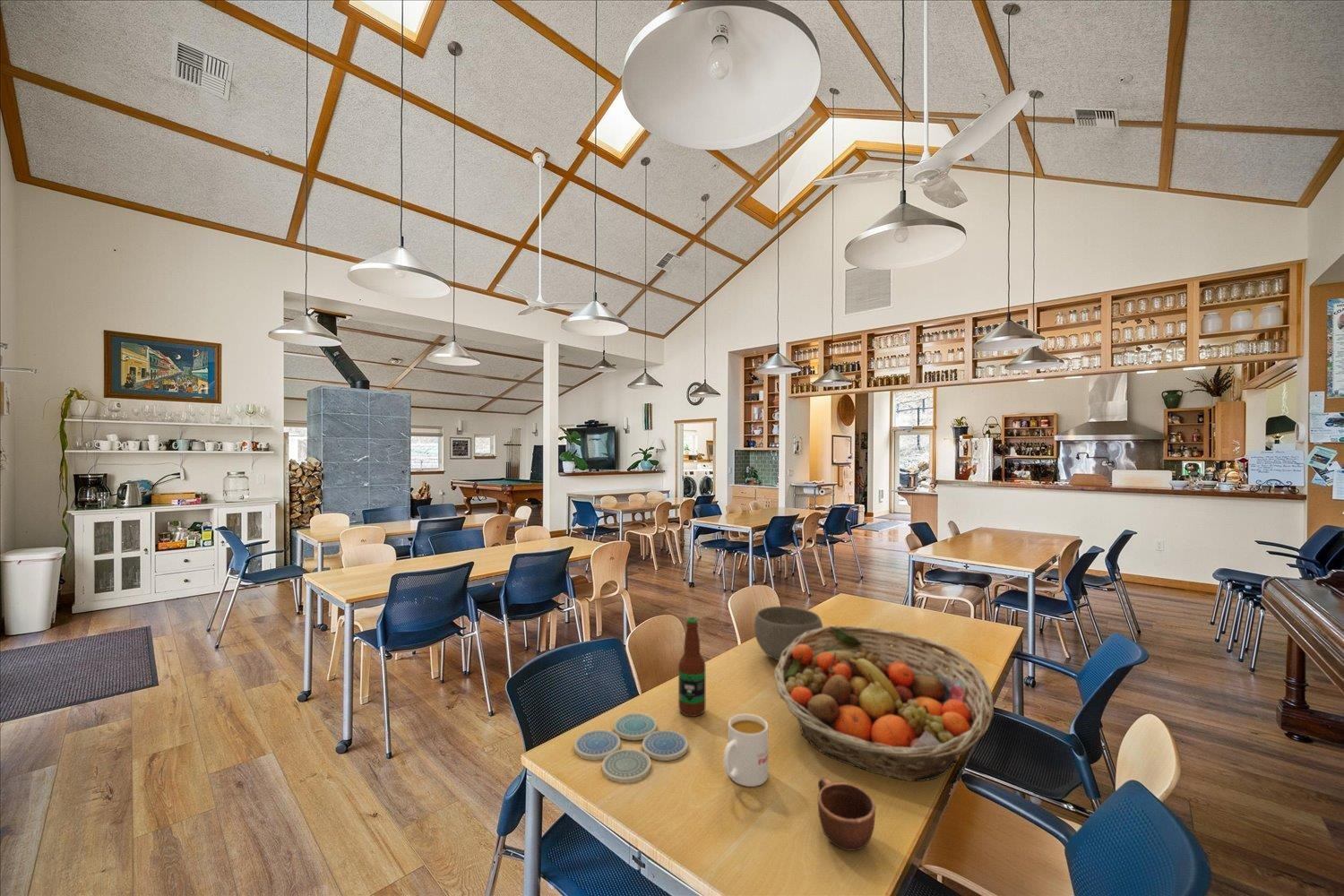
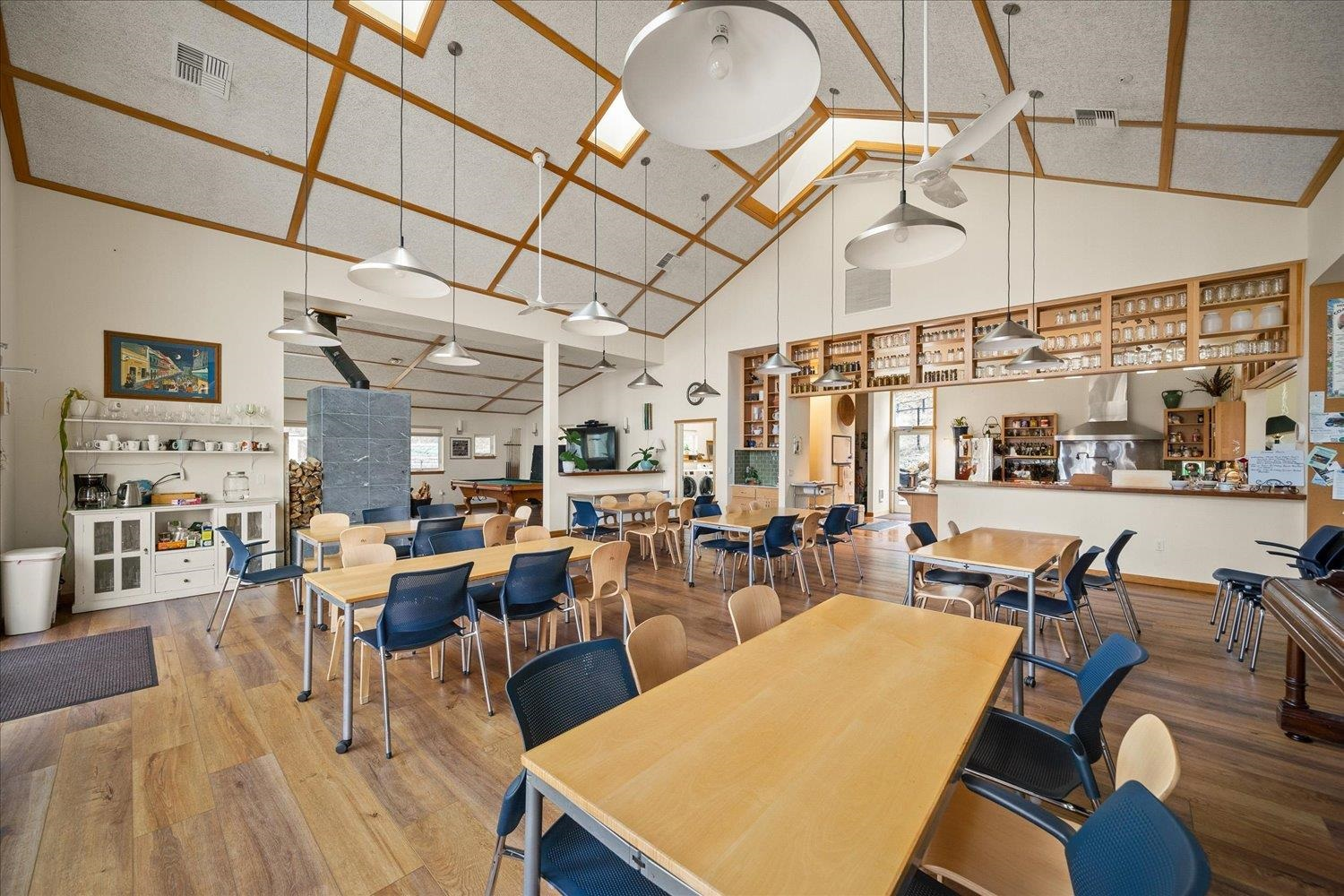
- bottle [677,616,706,718]
- bowl [754,606,823,662]
- drink coaster [573,712,689,784]
- fruit basket [773,625,995,782]
- mug [722,713,770,788]
- mug [817,777,876,851]
